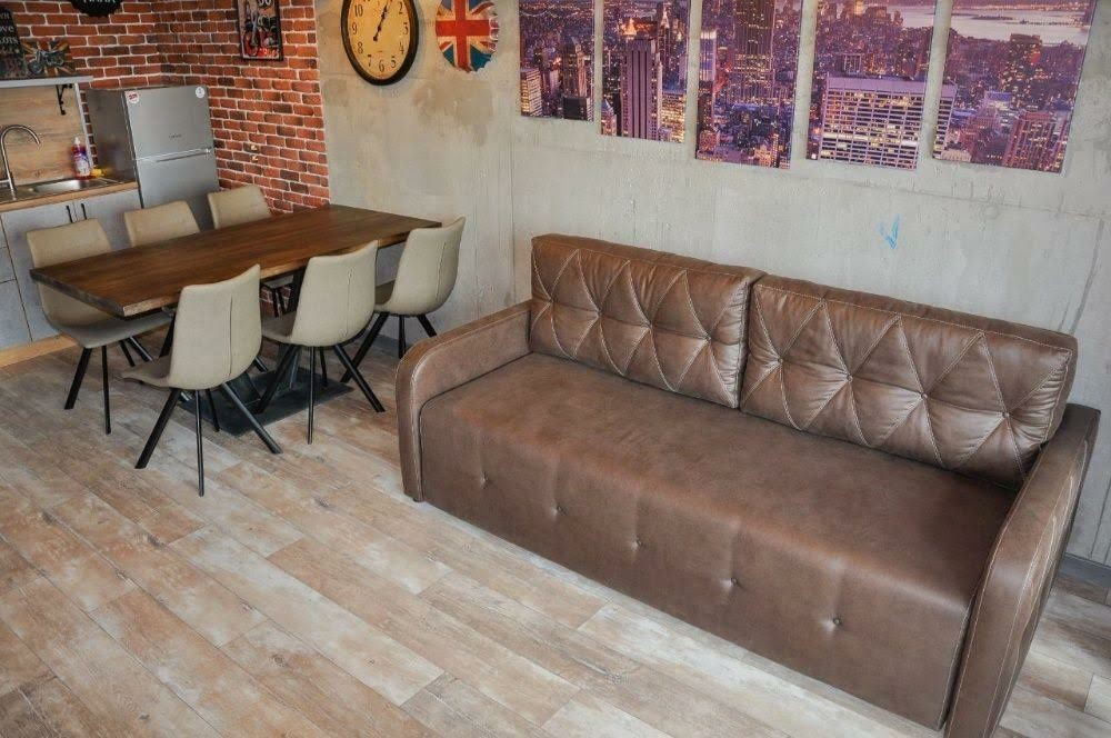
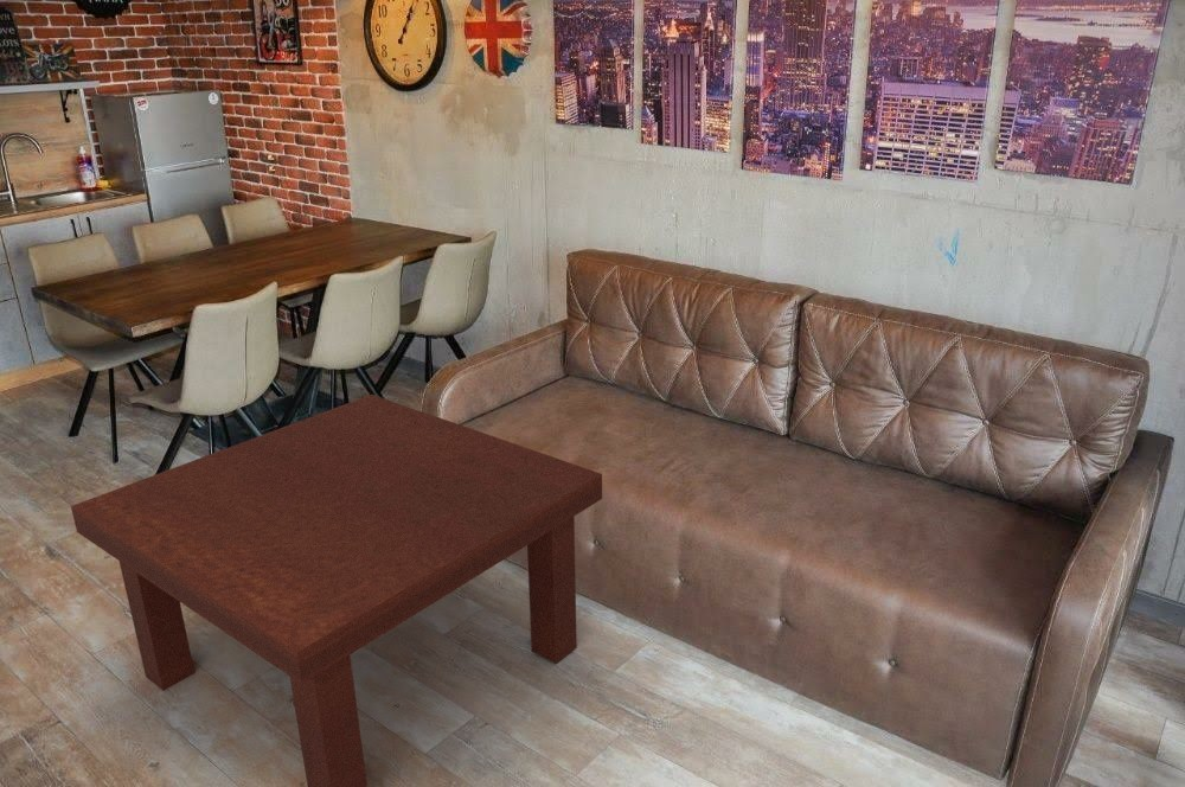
+ coffee table [70,394,603,787]
